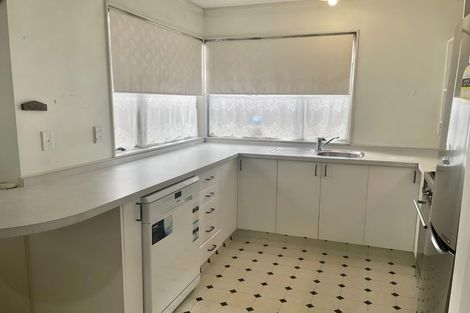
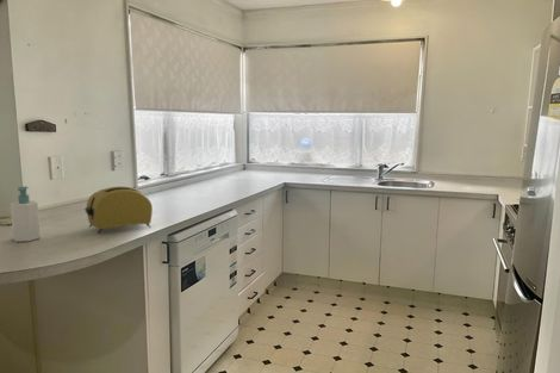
+ soap bottle [10,186,42,243]
+ toaster [85,185,154,236]
